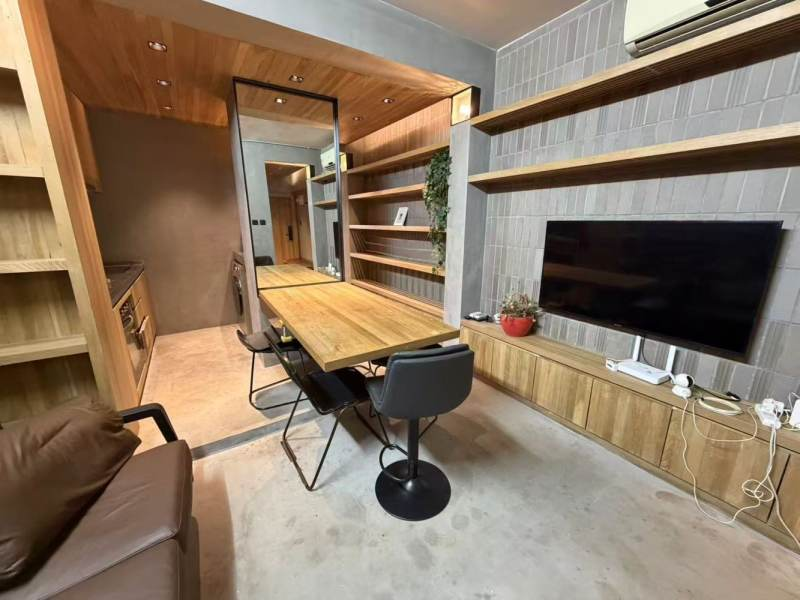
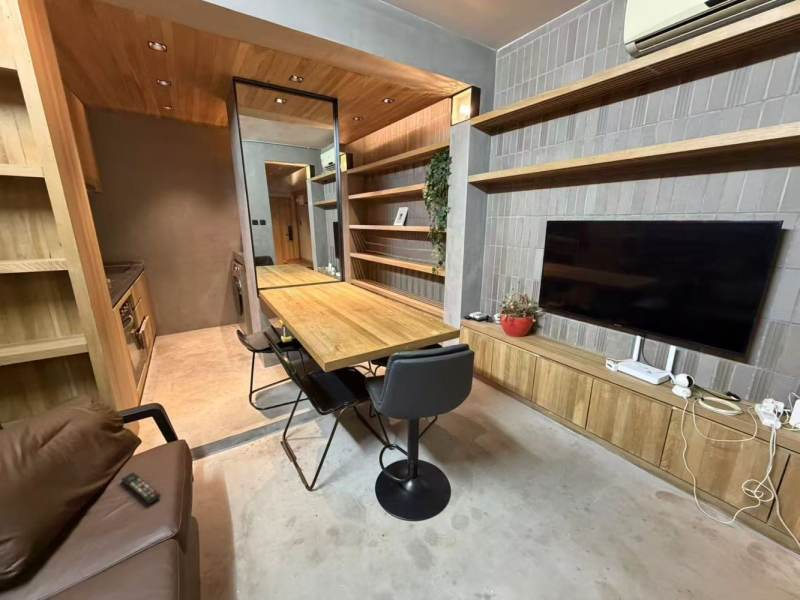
+ remote control [120,471,162,505]
